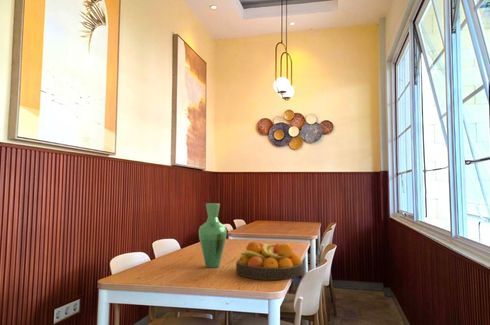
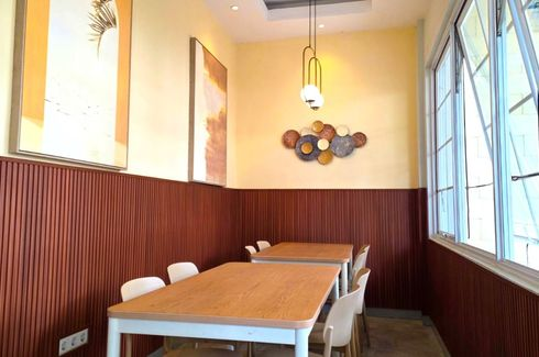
- vase [198,203,228,269]
- fruit bowl [235,241,304,281]
